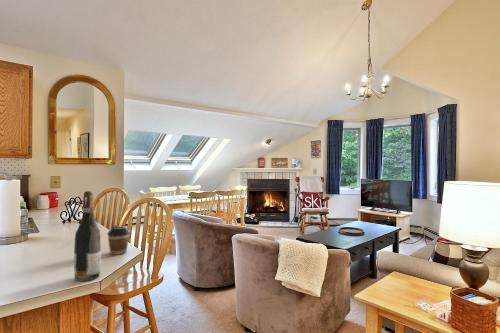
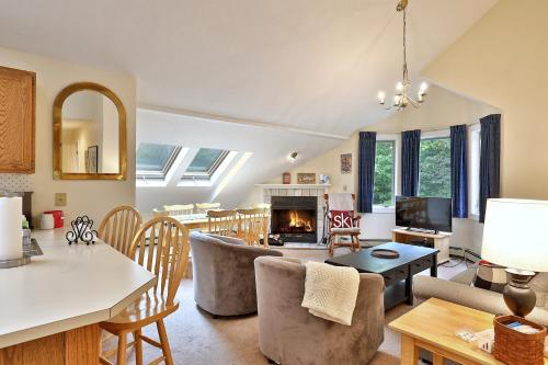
- wine bottle [73,190,102,282]
- coffee cup [107,224,131,256]
